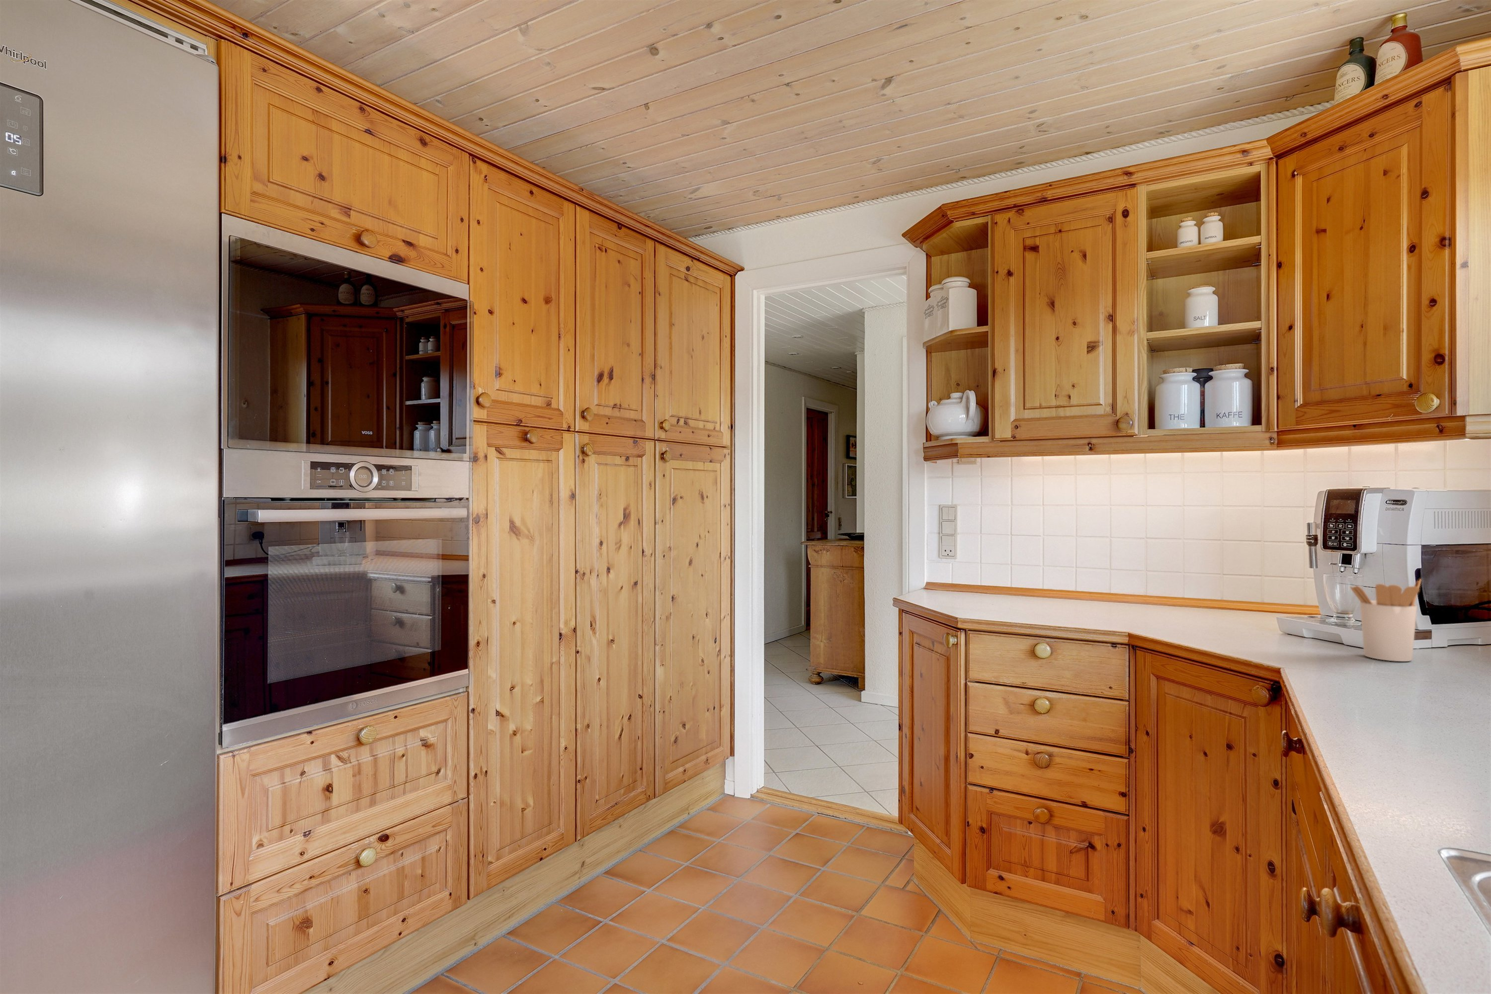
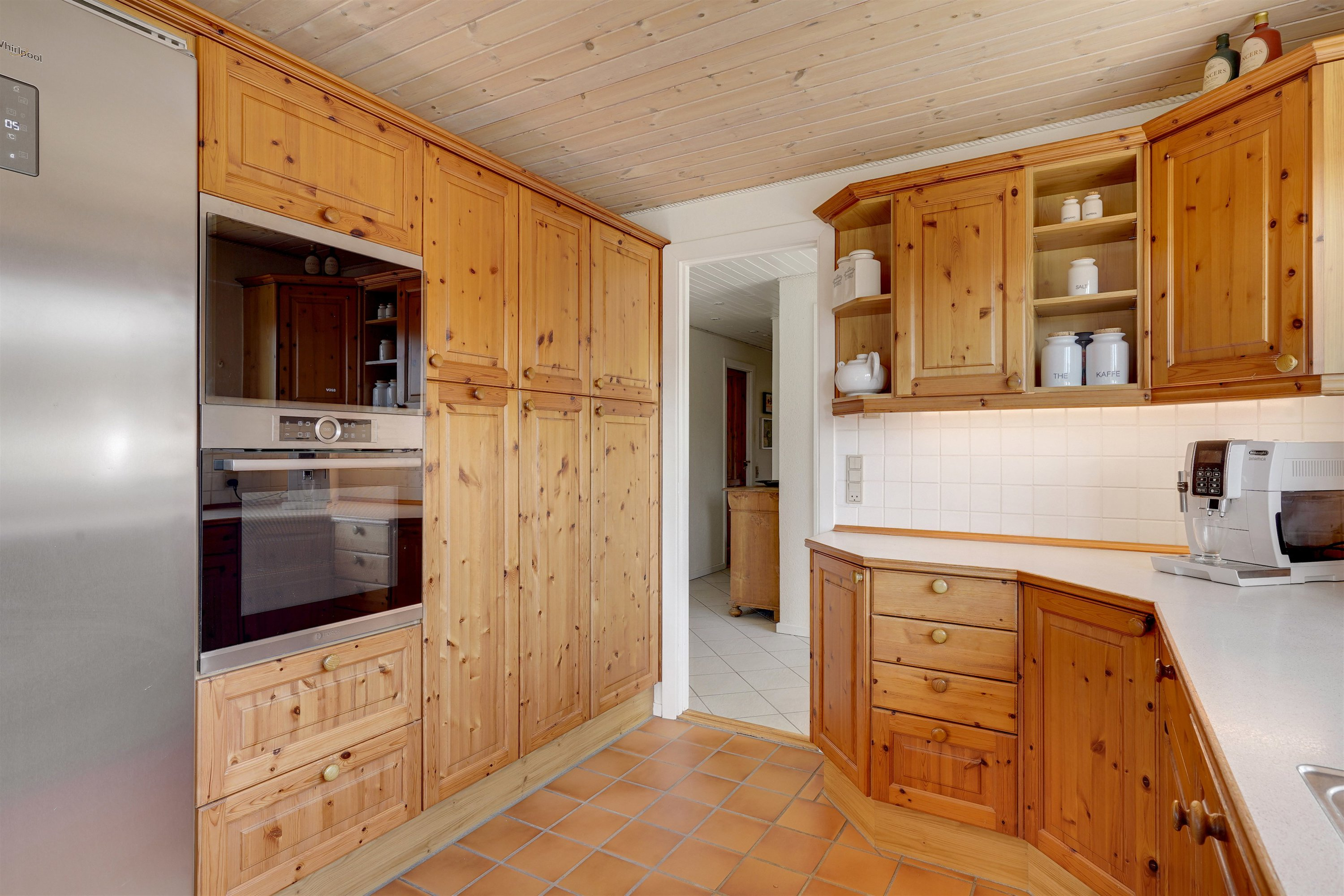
- utensil holder [1350,578,1422,662]
